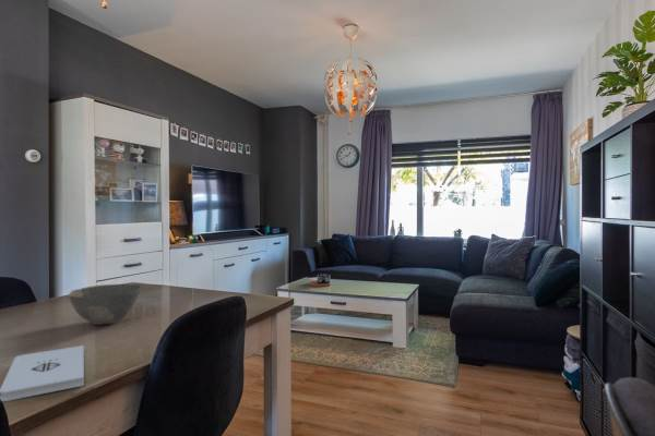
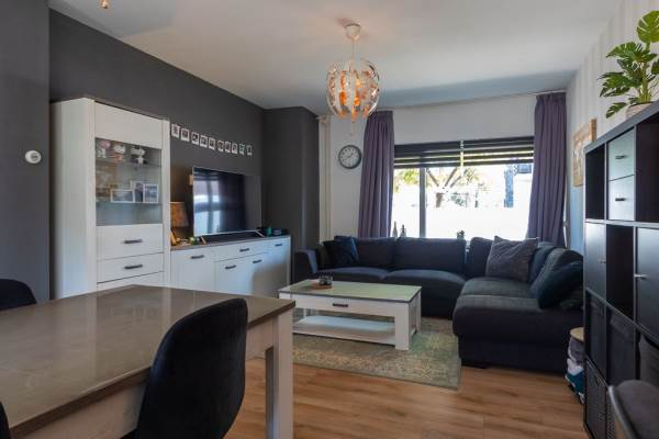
- notepad [0,344,85,402]
- bowl [68,282,143,326]
